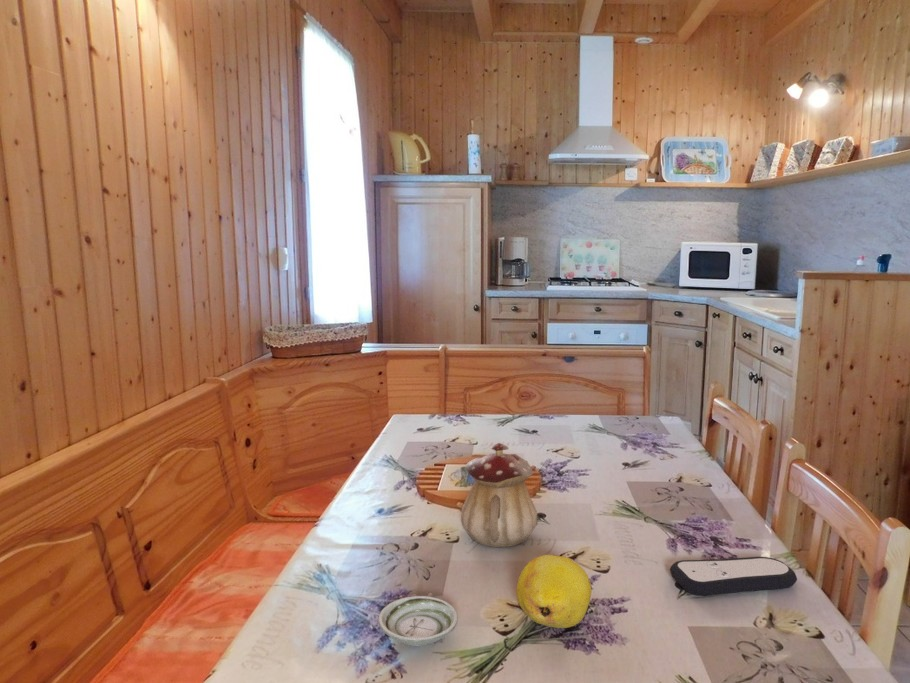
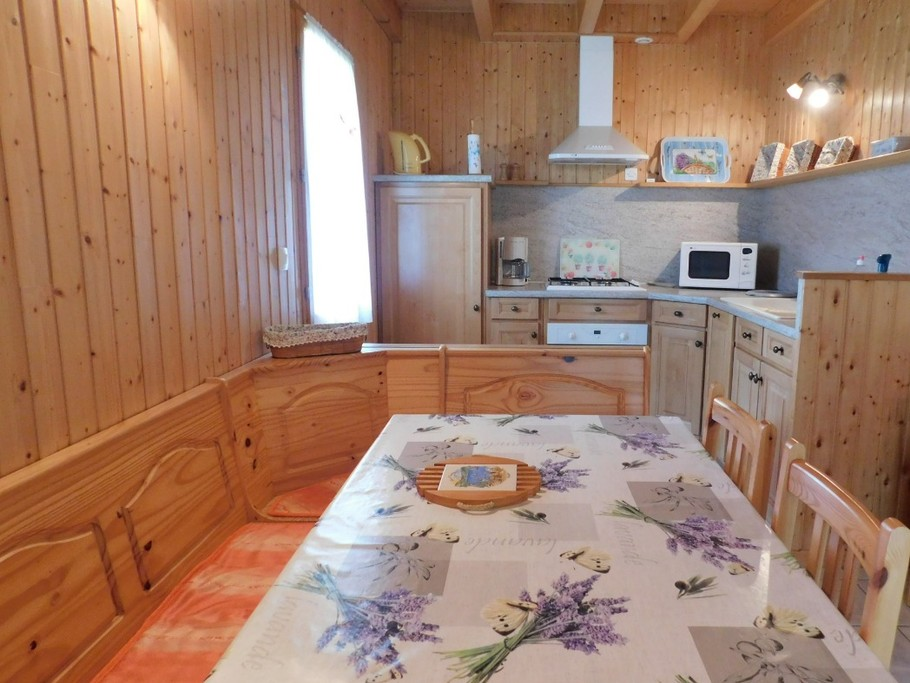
- teapot [460,442,539,548]
- fruit [515,554,592,629]
- saucer [378,595,459,647]
- remote control [669,556,798,597]
